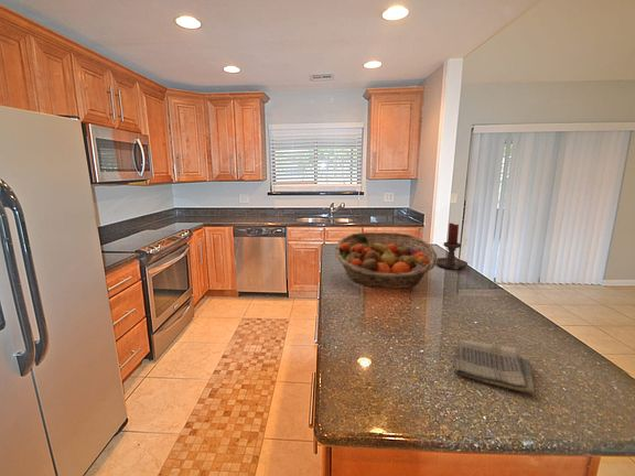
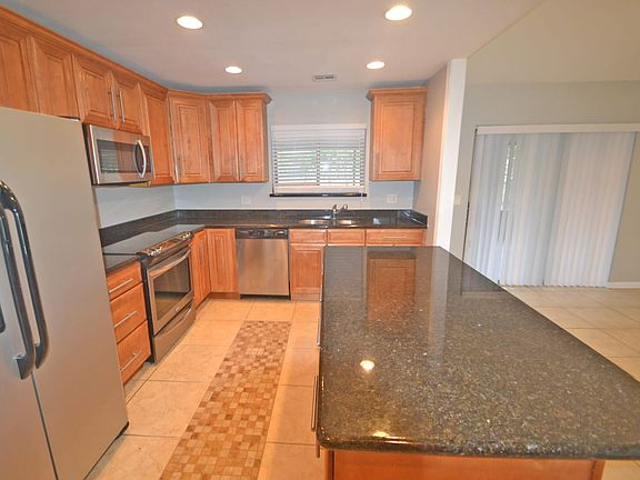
- fruit basket [334,231,439,290]
- dish towel [454,338,536,396]
- candle holder [435,221,469,270]
